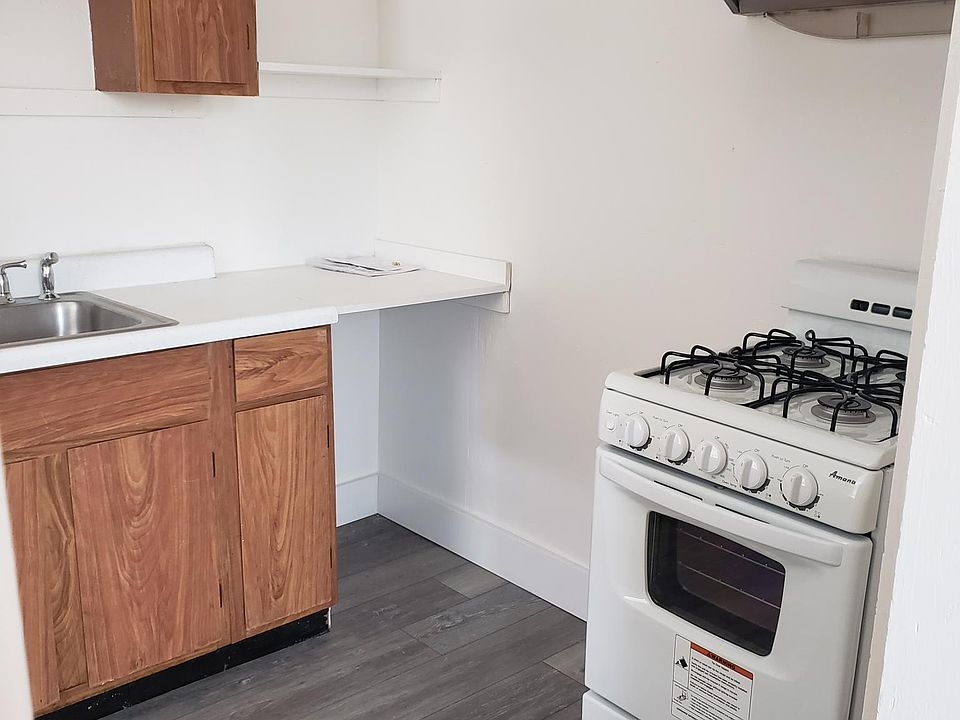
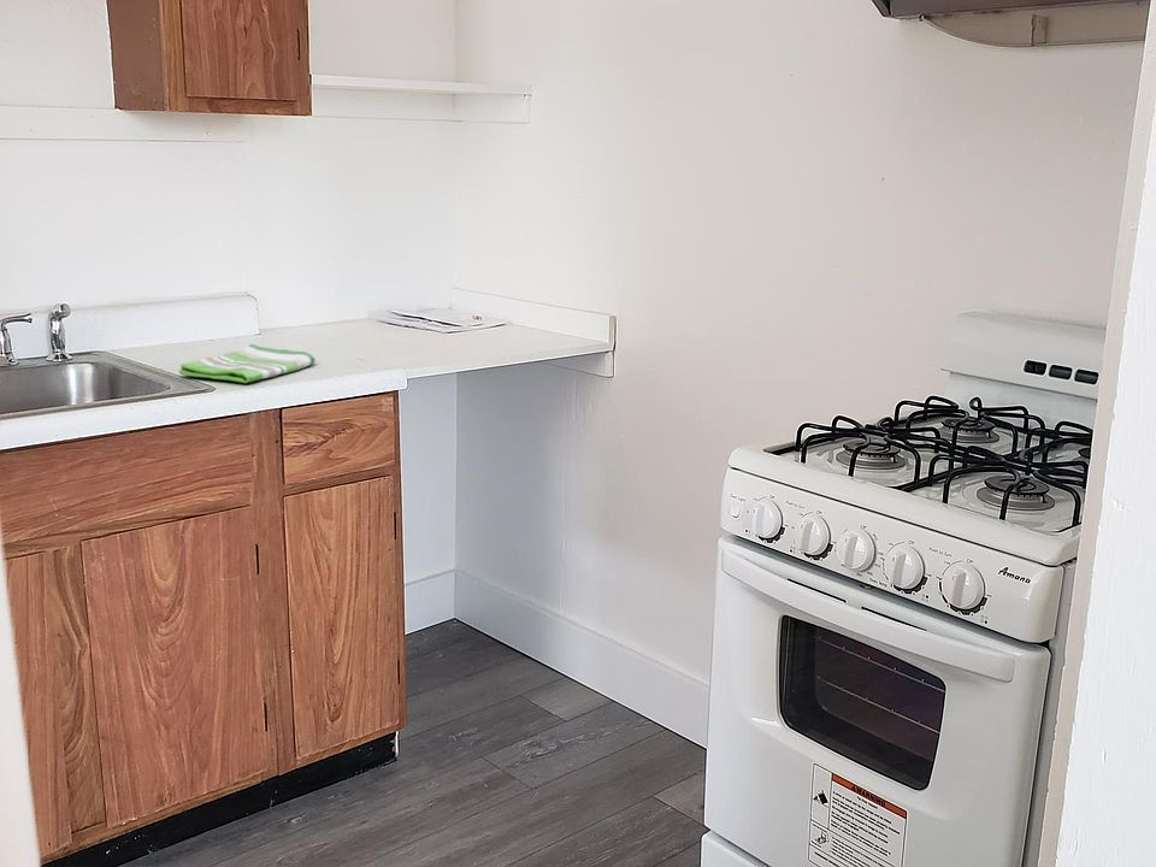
+ dish towel [178,343,317,384]
